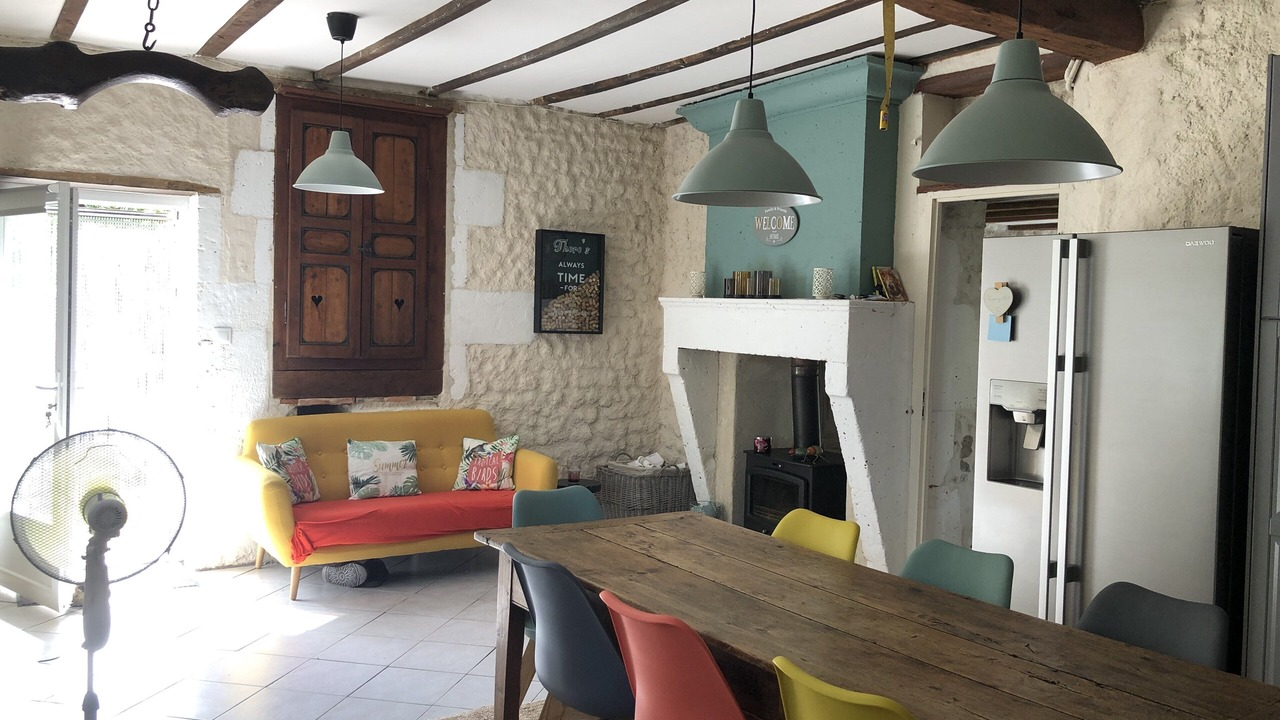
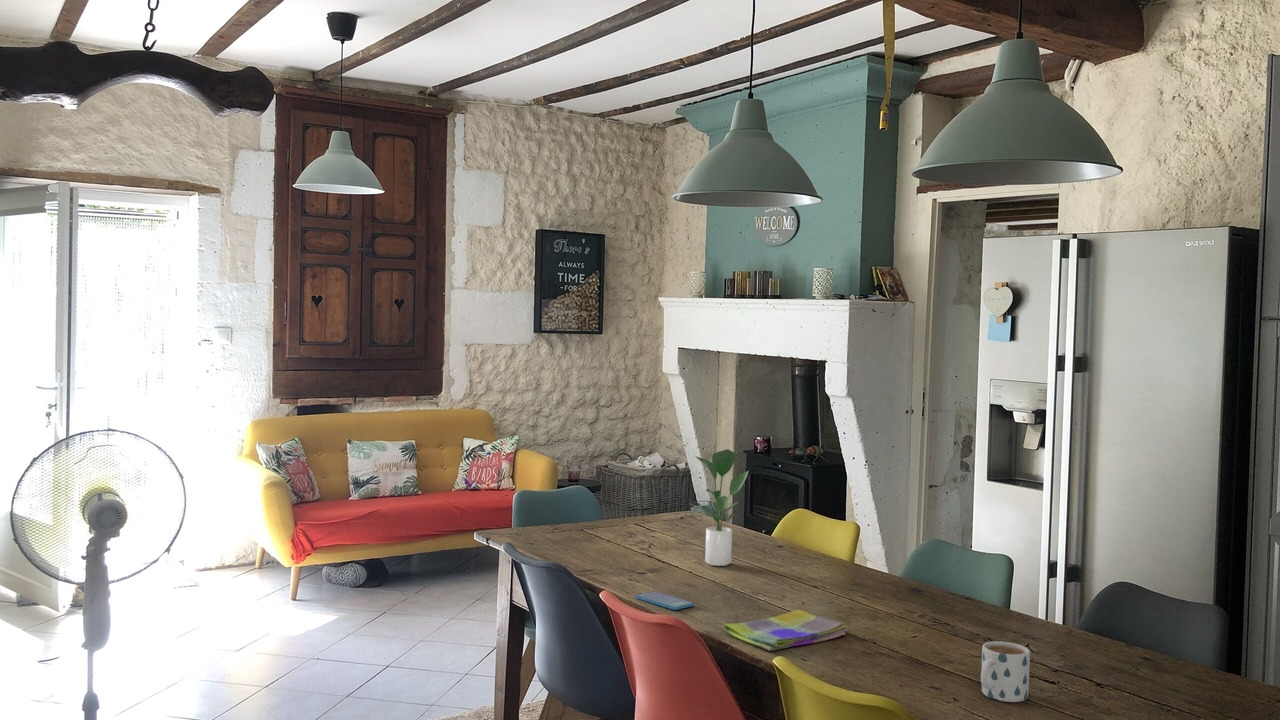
+ mug [980,640,1031,703]
+ potted plant [694,448,749,567]
+ dish towel [723,609,849,652]
+ smartphone [635,590,695,611]
